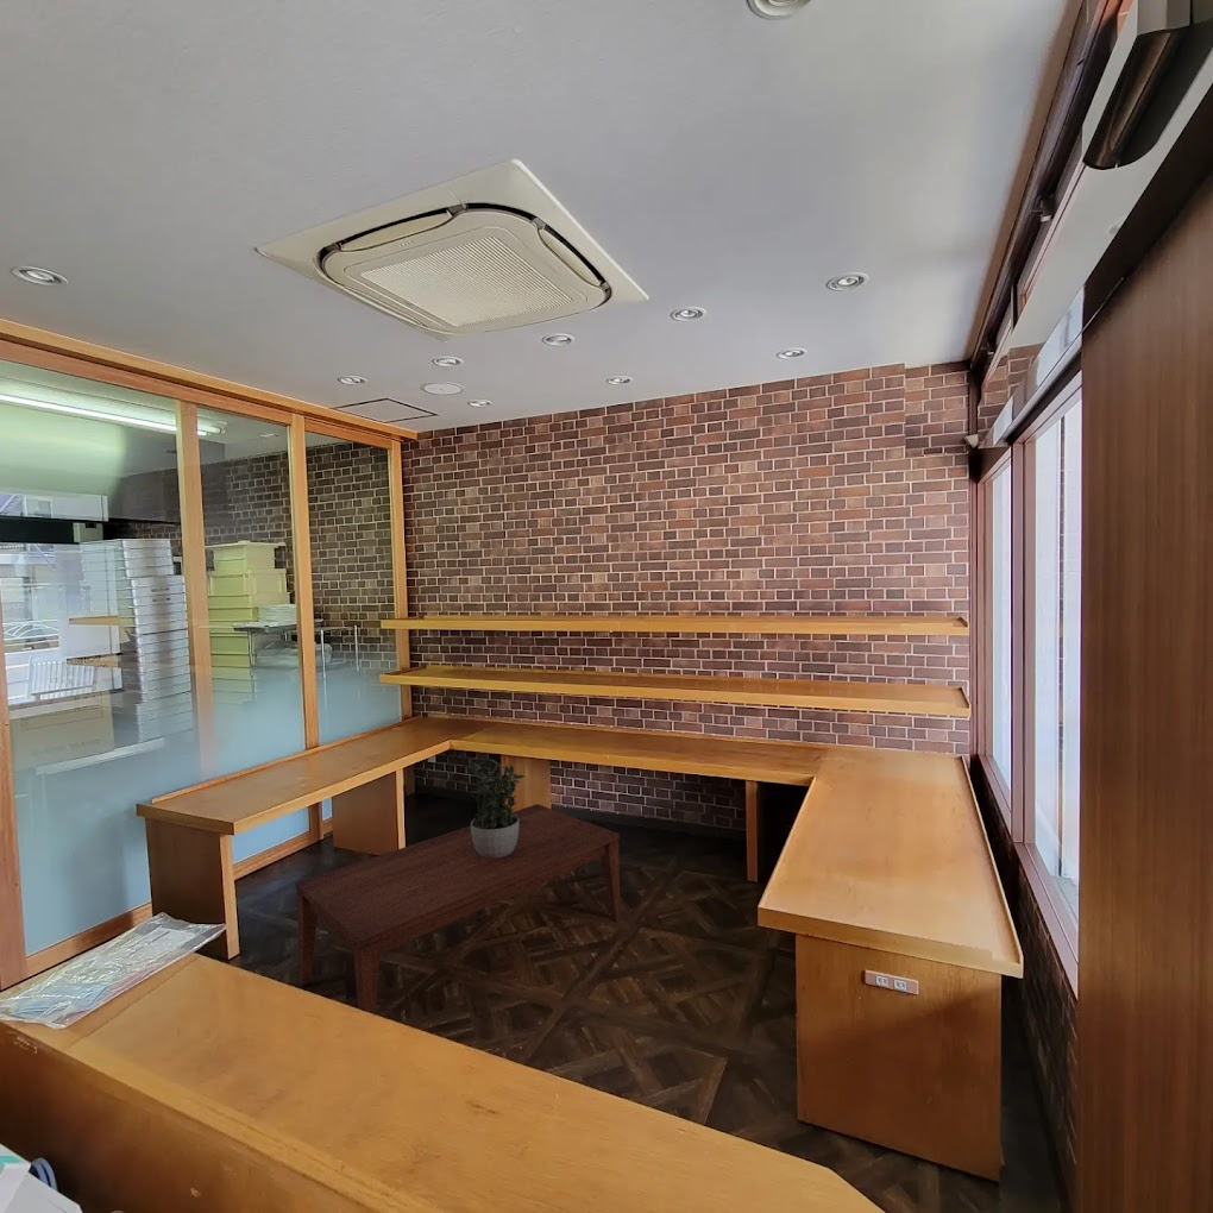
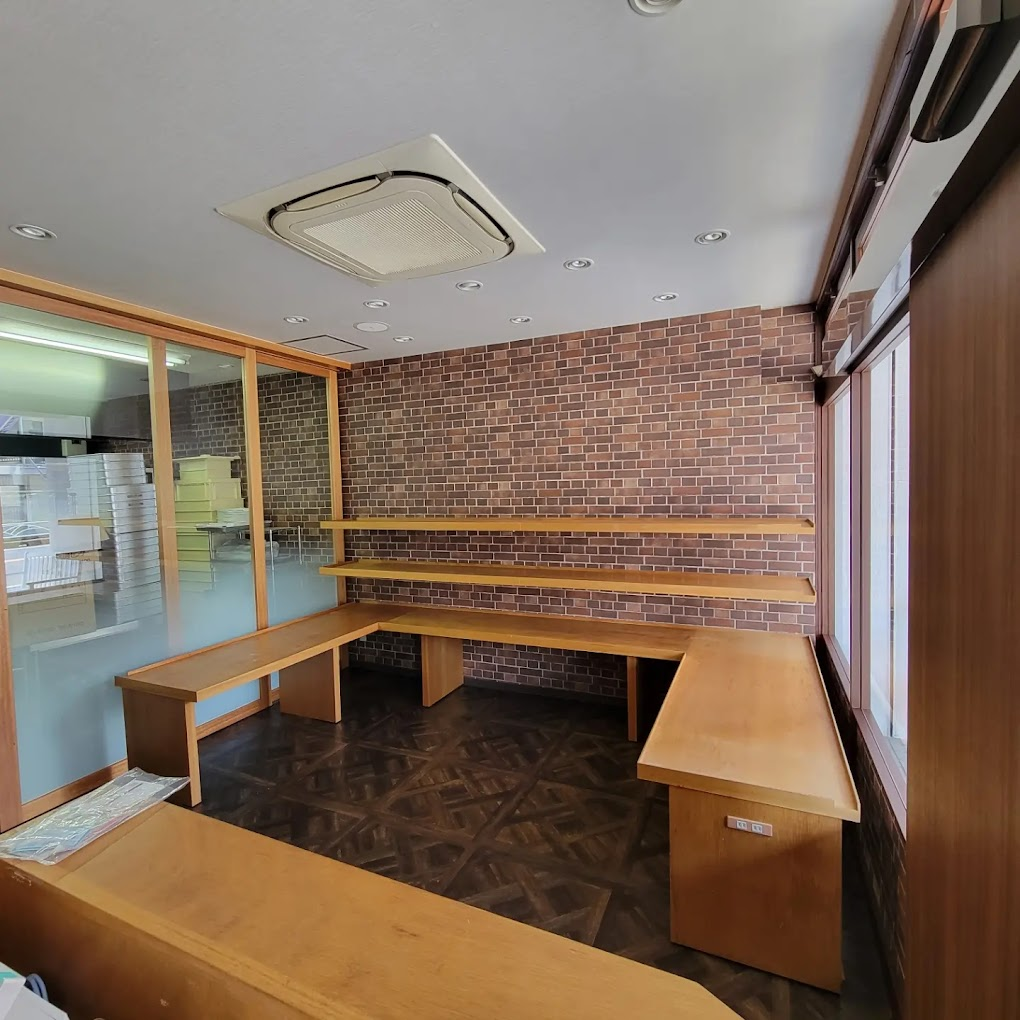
- potted plant [467,755,526,859]
- coffee table [295,803,622,1016]
